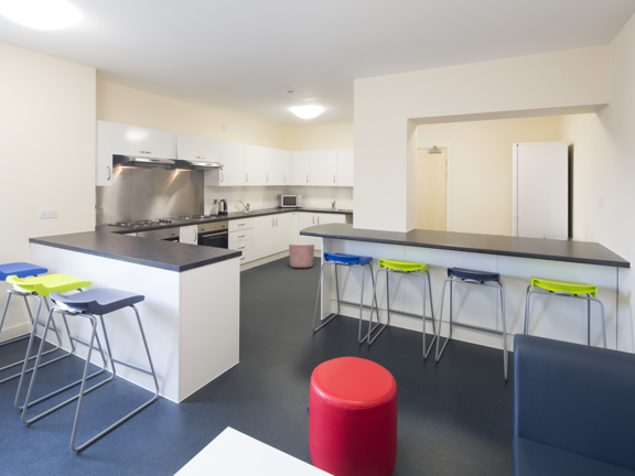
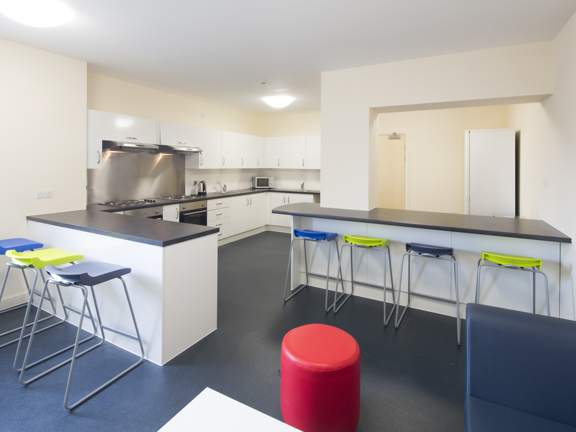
- planter [288,242,315,269]
